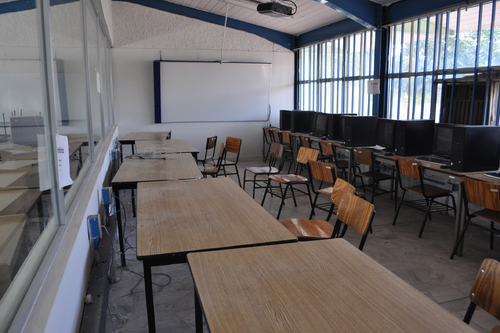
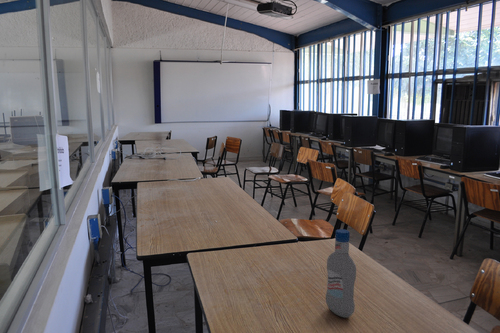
+ bottle [325,228,357,319]
